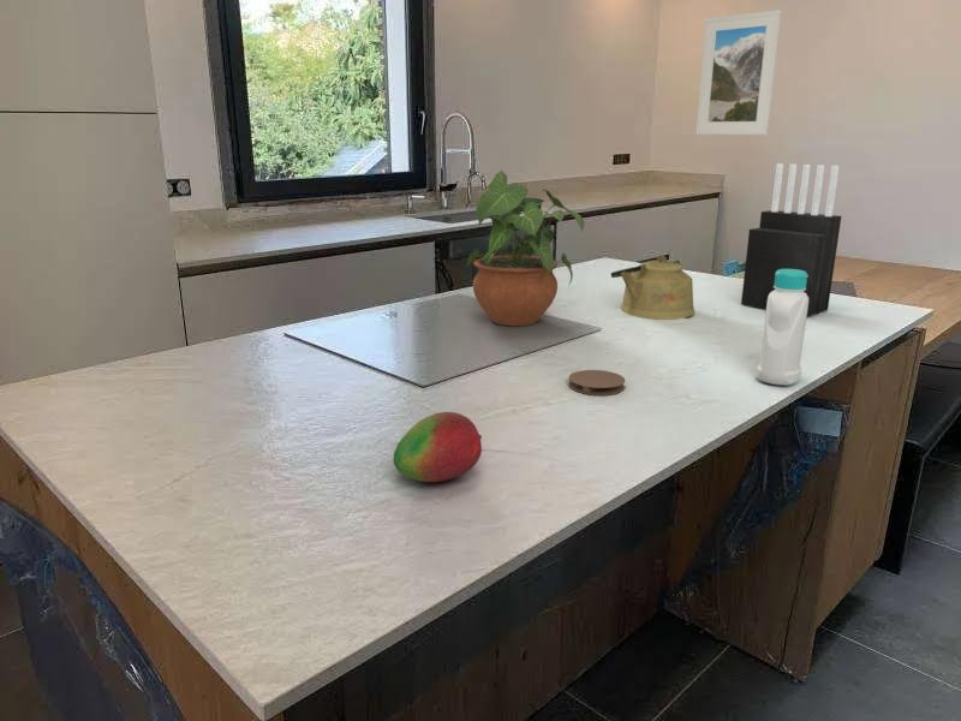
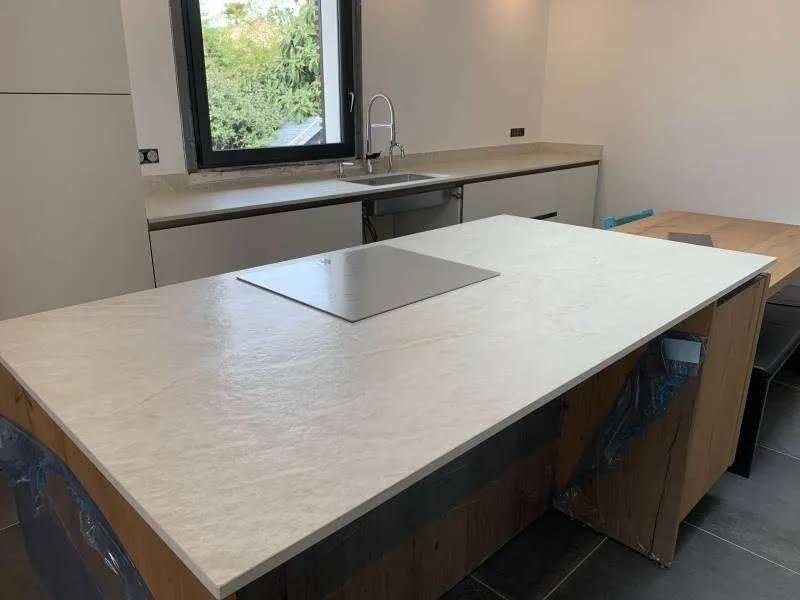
- potted plant [465,169,585,327]
- kettle [610,254,696,321]
- bottle [756,269,808,387]
- knife block [740,162,842,318]
- fruit [393,411,483,483]
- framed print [694,8,783,136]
- coaster [567,369,626,397]
